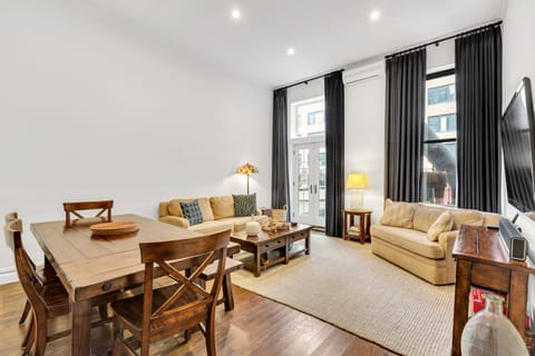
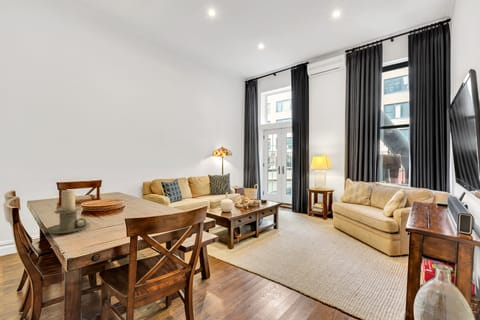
+ candle holder [43,189,92,235]
